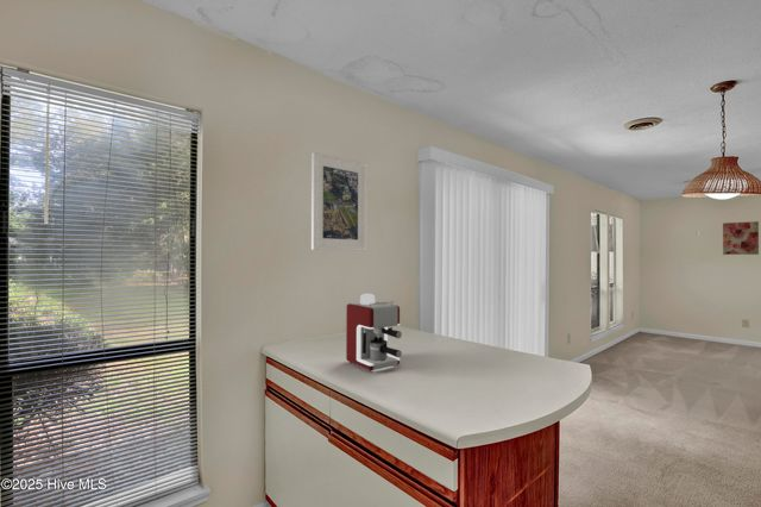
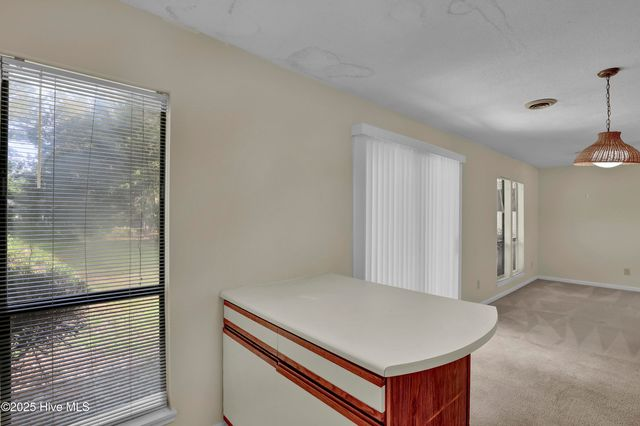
- wall art [722,220,760,256]
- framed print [310,151,367,252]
- coffee maker [345,293,403,371]
